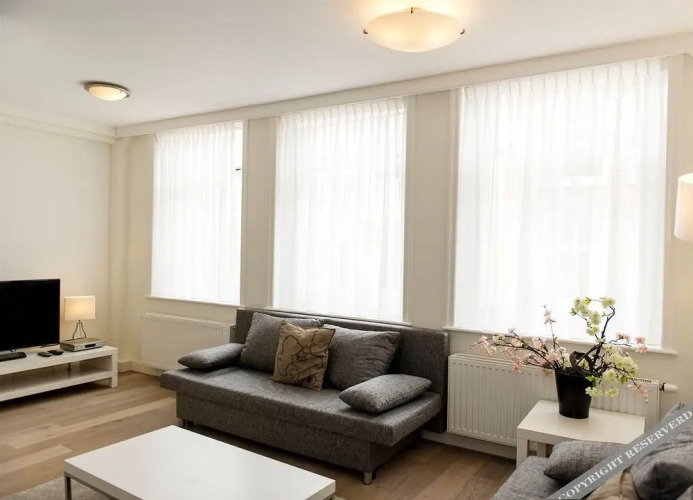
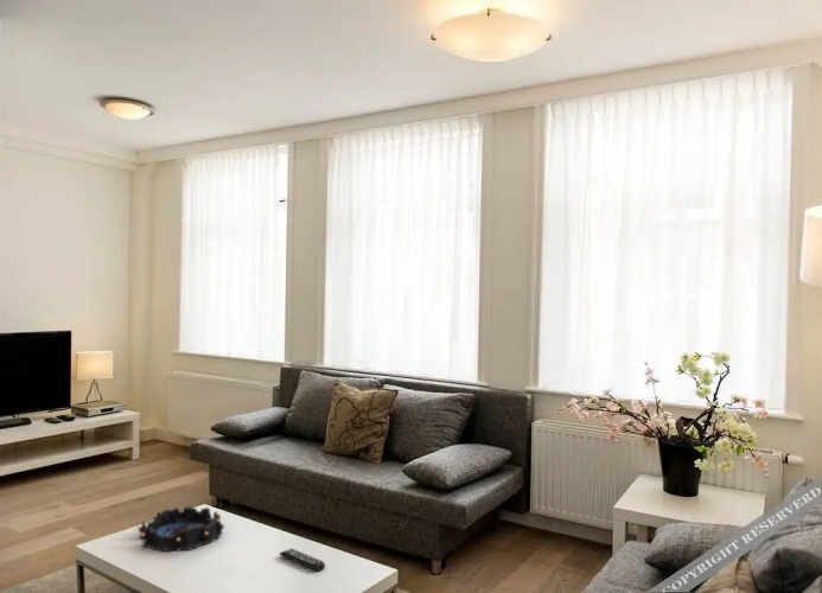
+ decorative bowl [138,505,225,553]
+ remote control [279,547,326,573]
